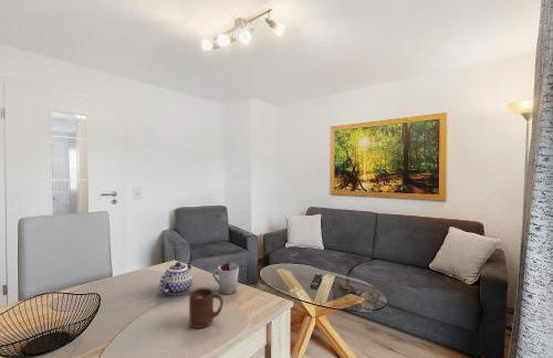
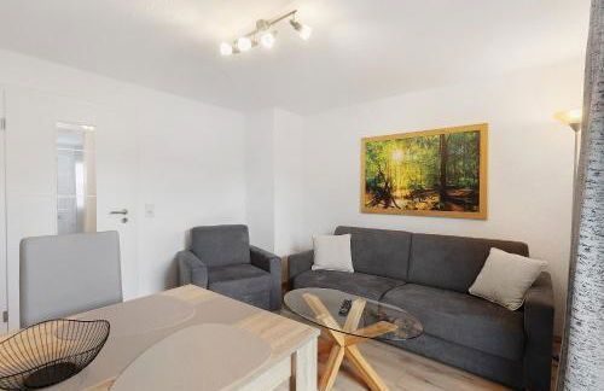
- cup [211,262,240,295]
- cup [188,287,225,329]
- teapot [158,261,194,296]
